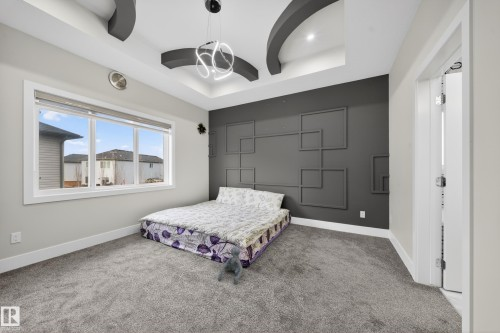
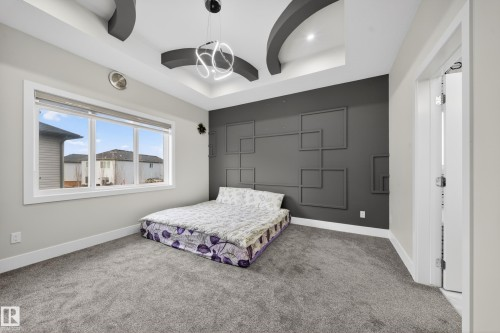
- plush toy [217,245,244,285]
